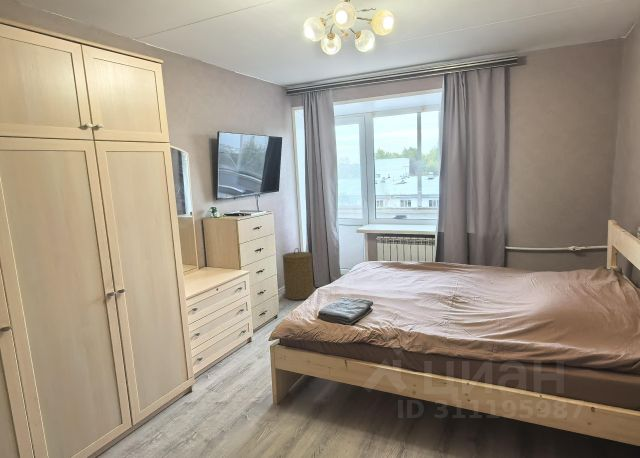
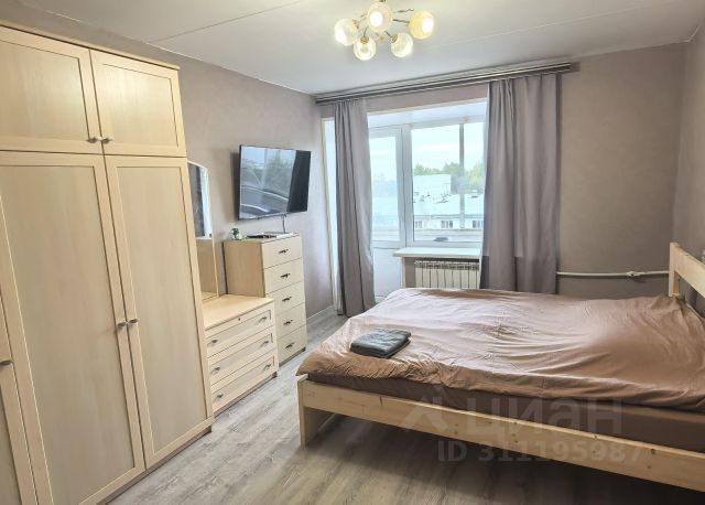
- laundry hamper [282,247,315,301]
